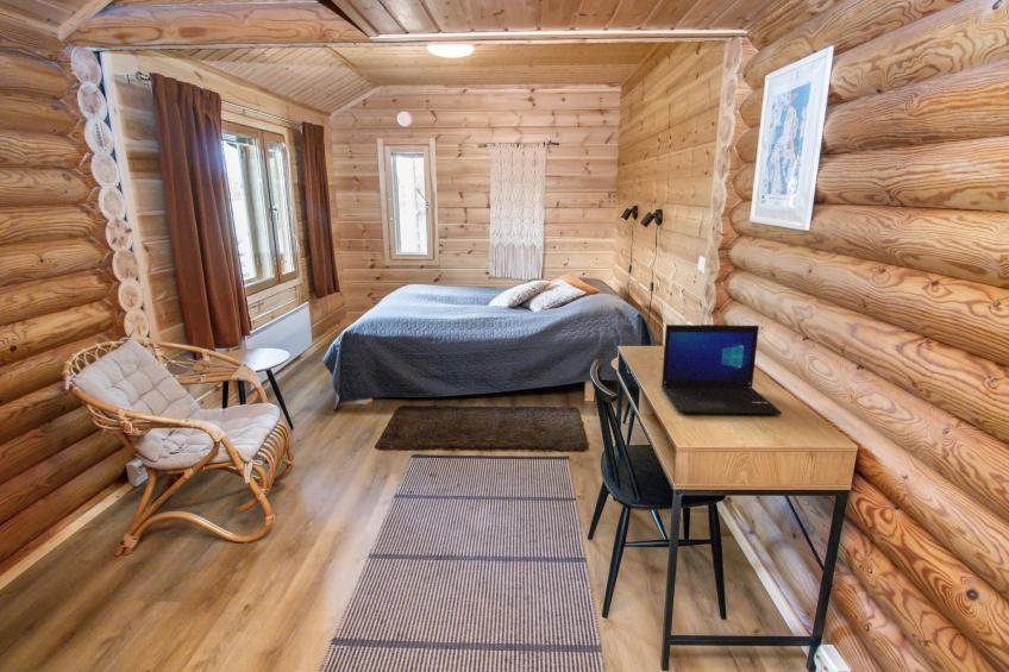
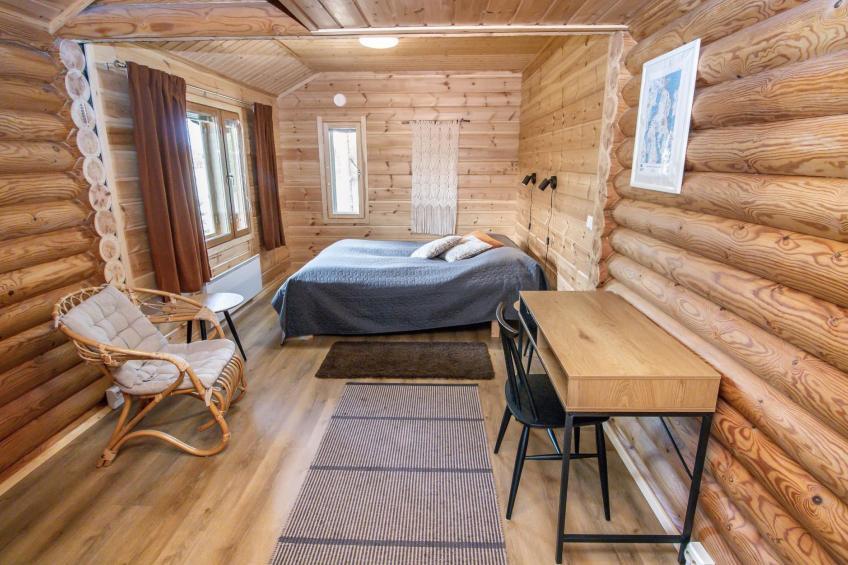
- laptop [660,324,783,415]
